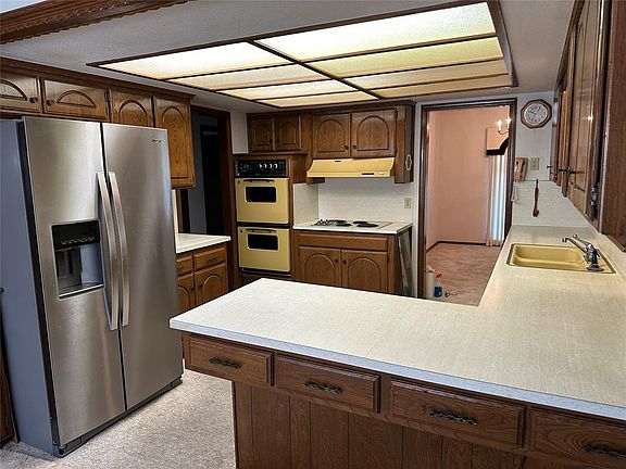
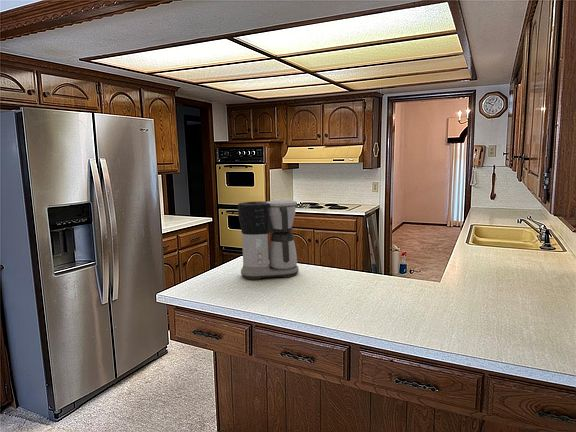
+ coffee maker [237,199,300,281]
